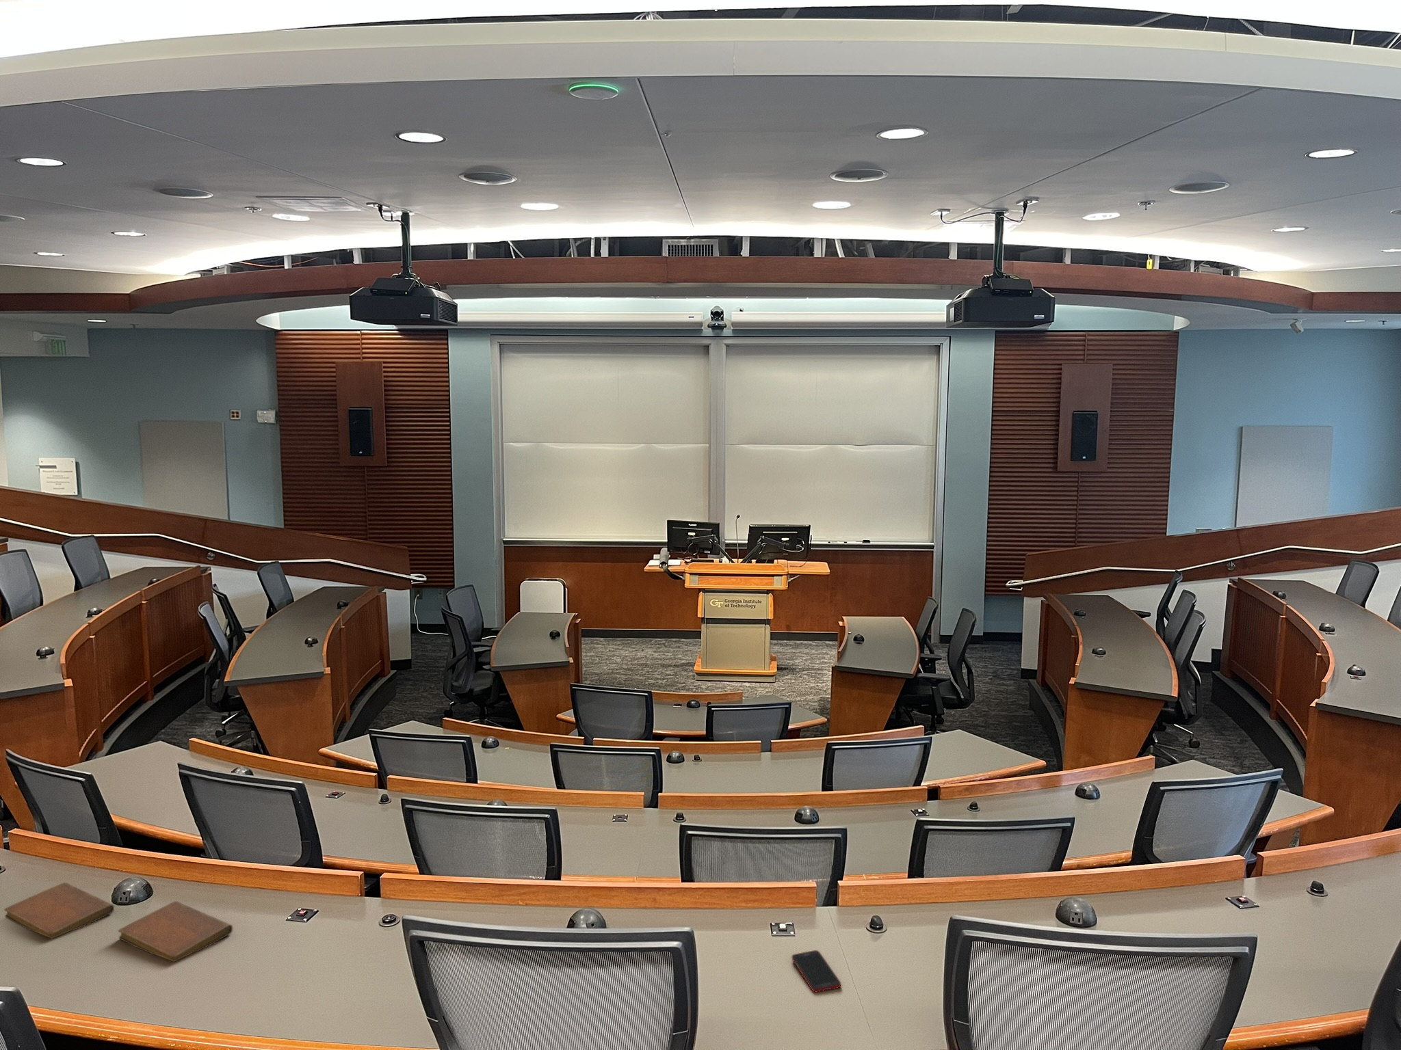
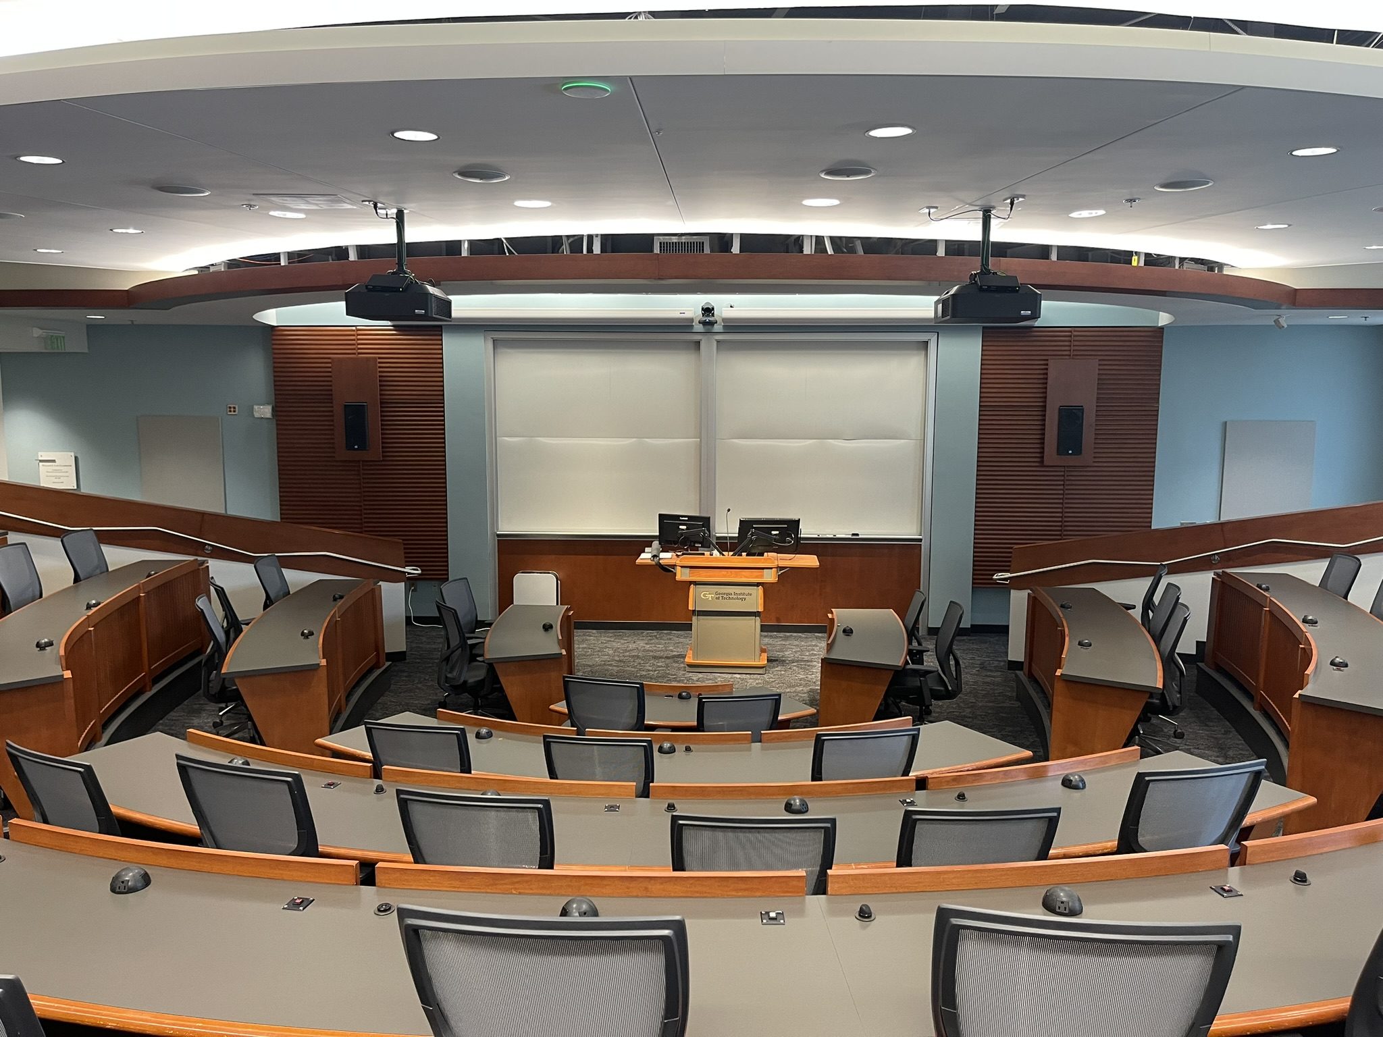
- cell phone [791,950,842,994]
- notebook [118,900,233,963]
- notebook [3,882,115,940]
